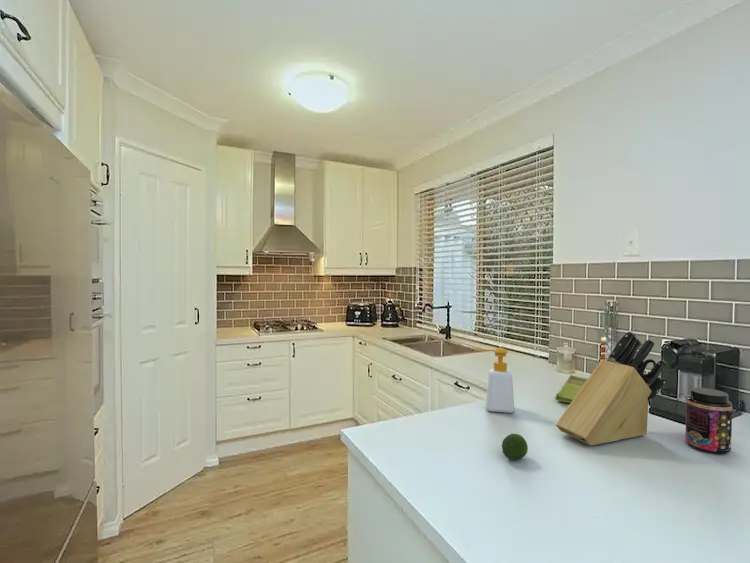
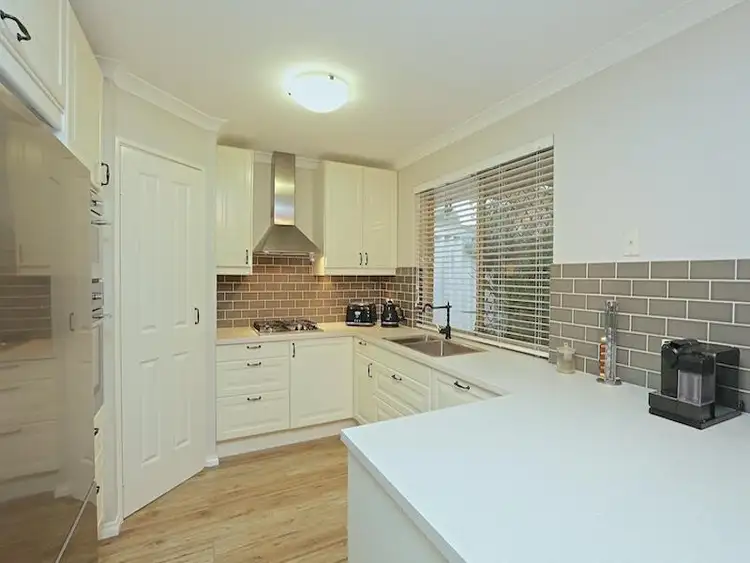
- jar [684,387,733,455]
- knife block [555,330,668,446]
- fruit [501,433,529,461]
- dish towel [554,374,588,404]
- soap bottle [474,347,515,414]
